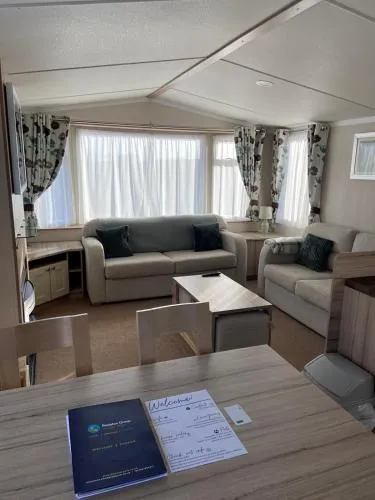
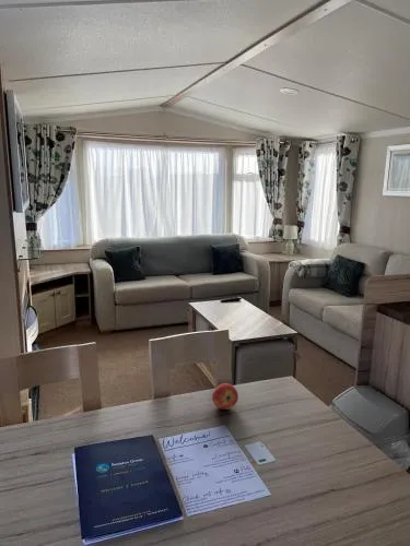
+ apple [211,382,239,411]
